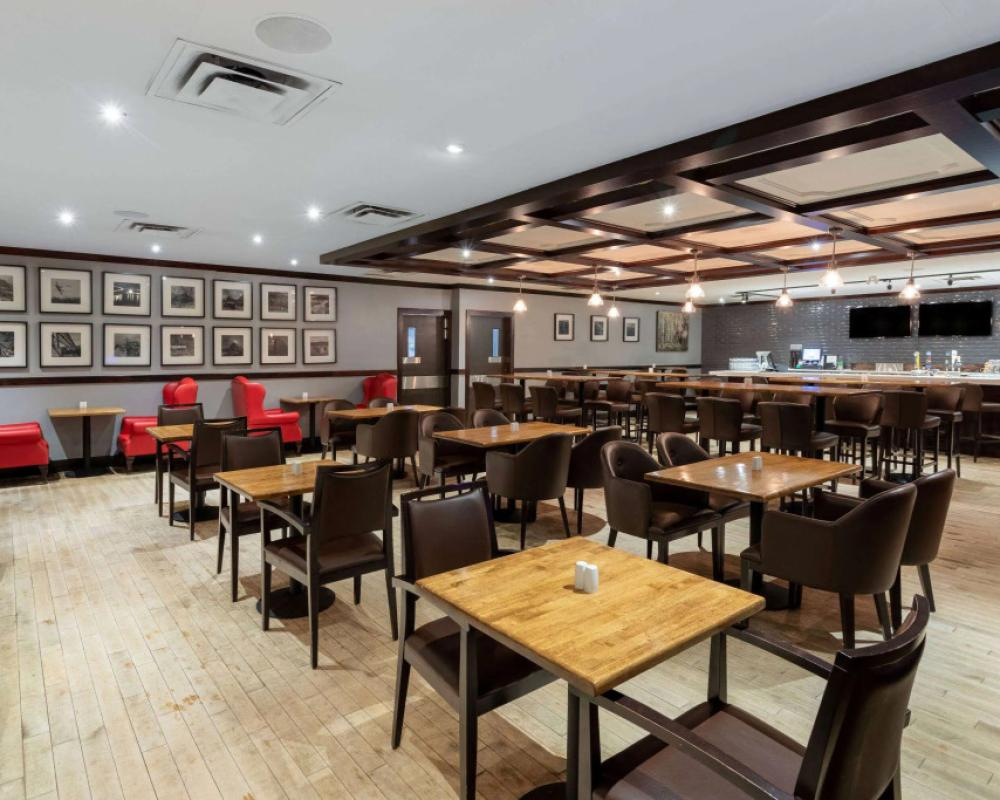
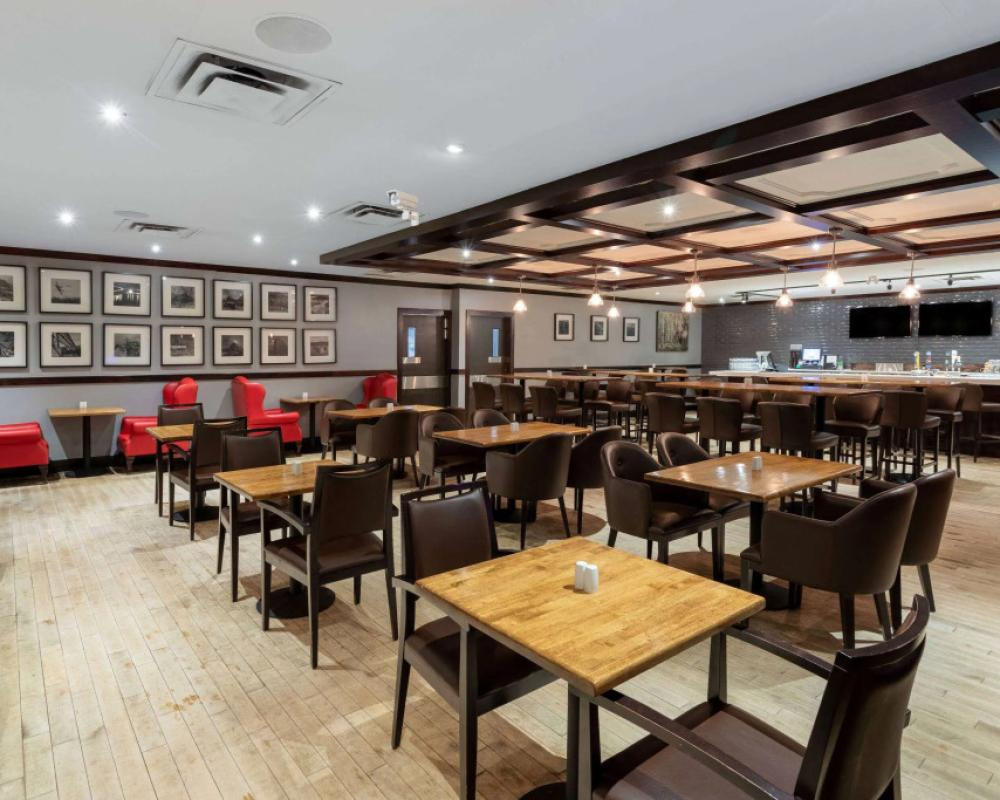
+ security camera [385,189,420,227]
